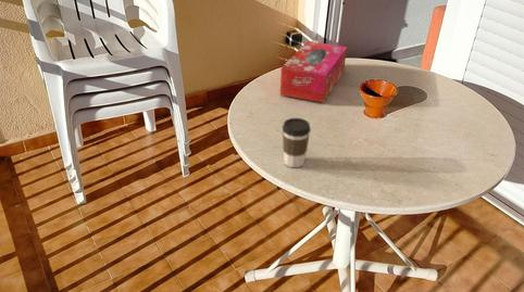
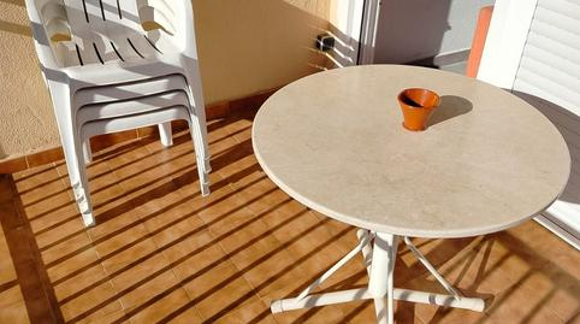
- tissue box [279,40,348,104]
- coffee cup [282,117,312,168]
